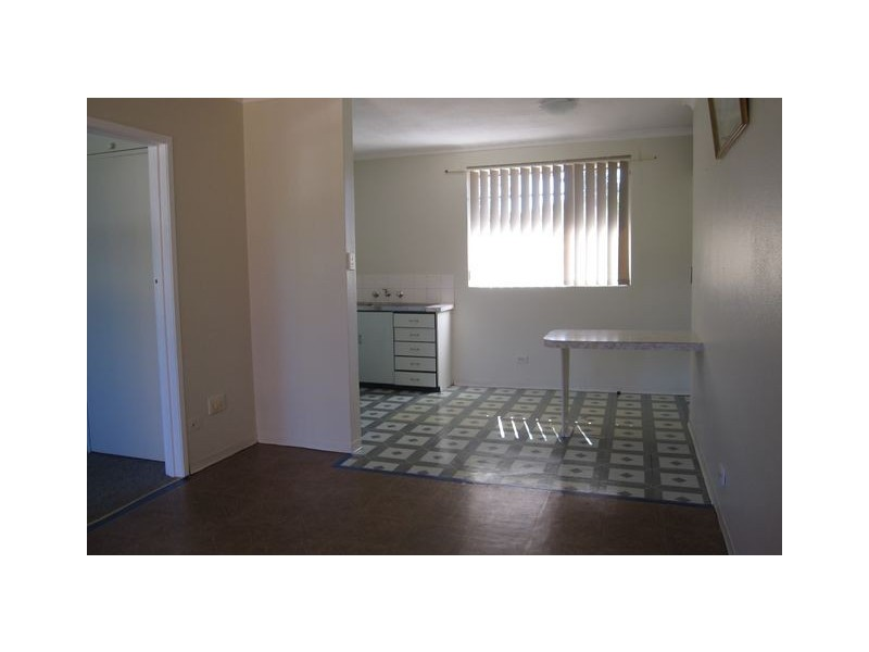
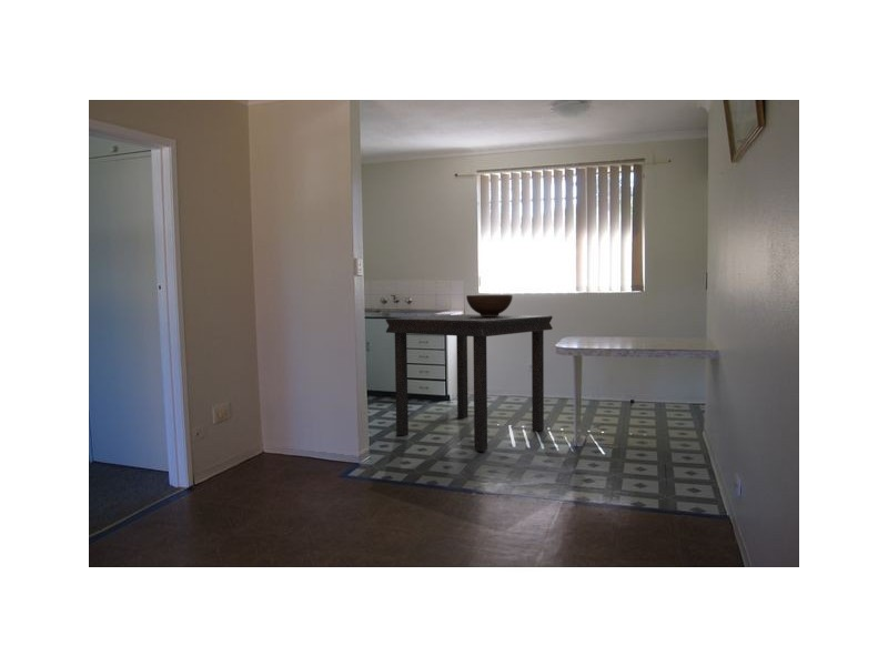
+ dining table [384,313,554,452]
+ fruit bowl [465,294,514,316]
